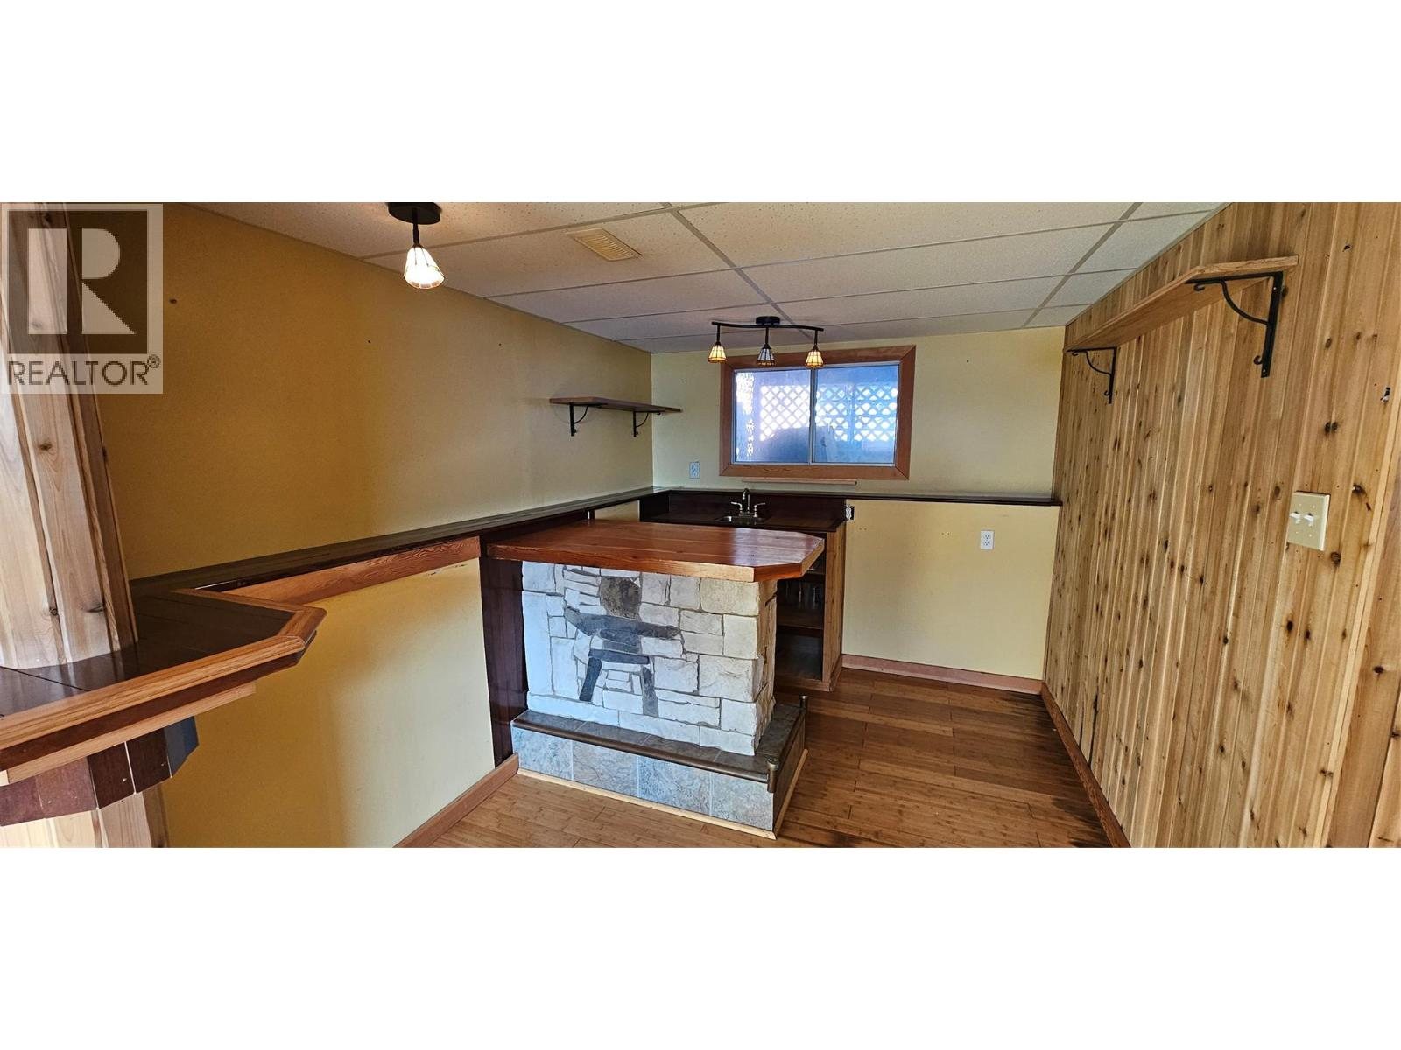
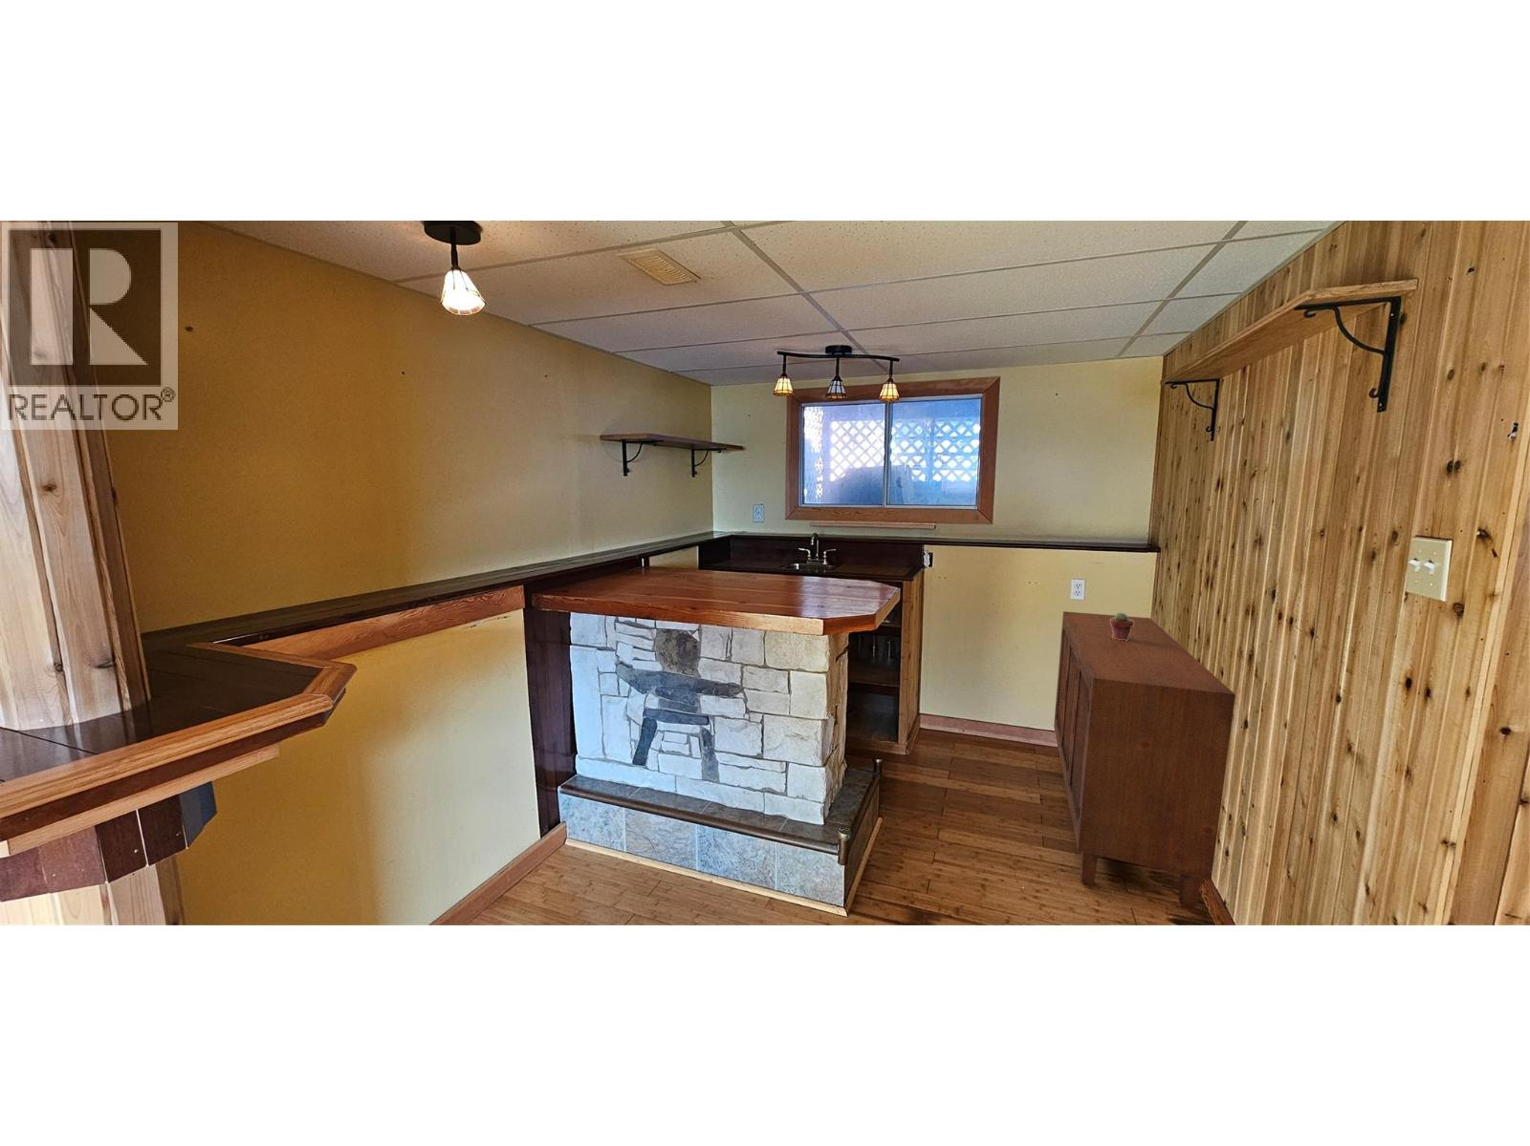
+ cabinet [1053,610,1236,911]
+ potted succulent [1111,612,1134,640]
